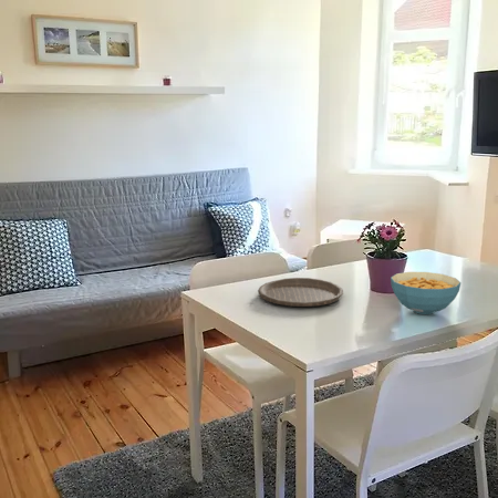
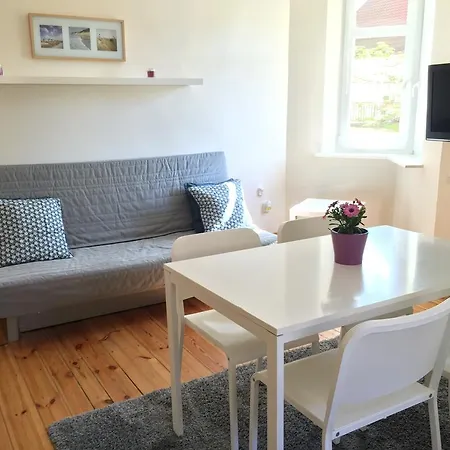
- plate [257,277,344,308]
- cereal bowl [390,271,463,315]
